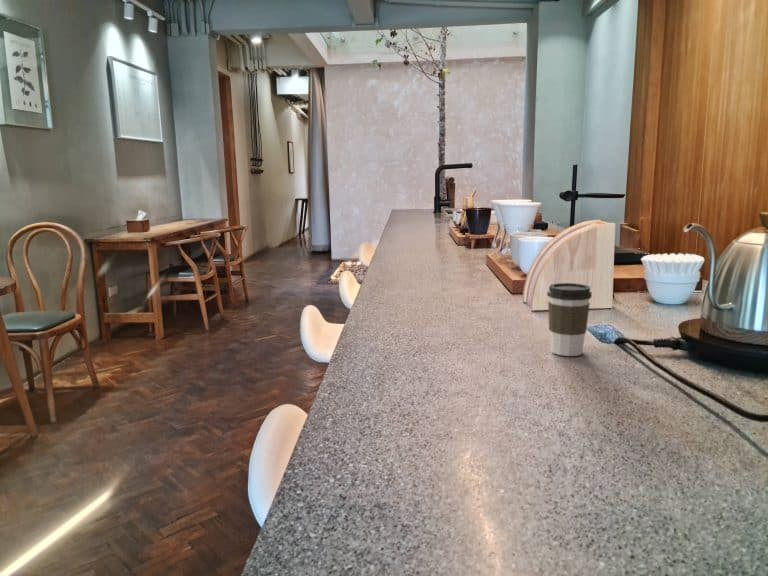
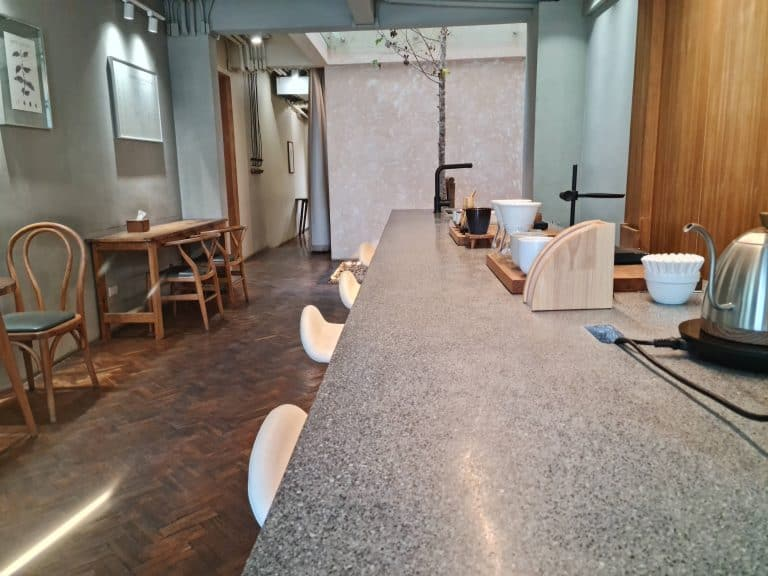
- coffee cup [546,282,593,357]
